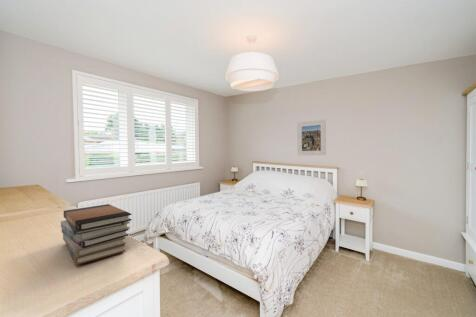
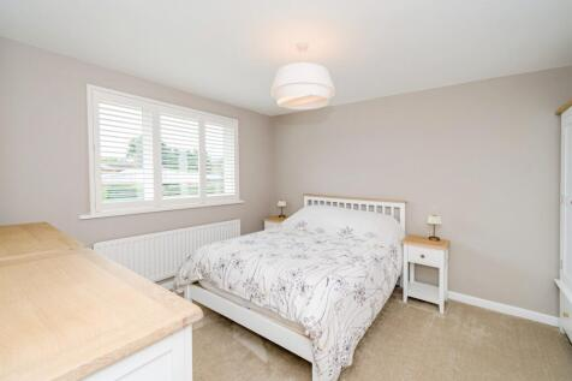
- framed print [296,119,327,157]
- book stack [60,203,133,266]
